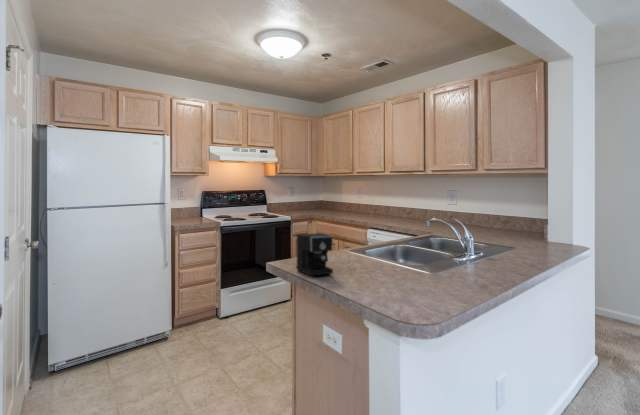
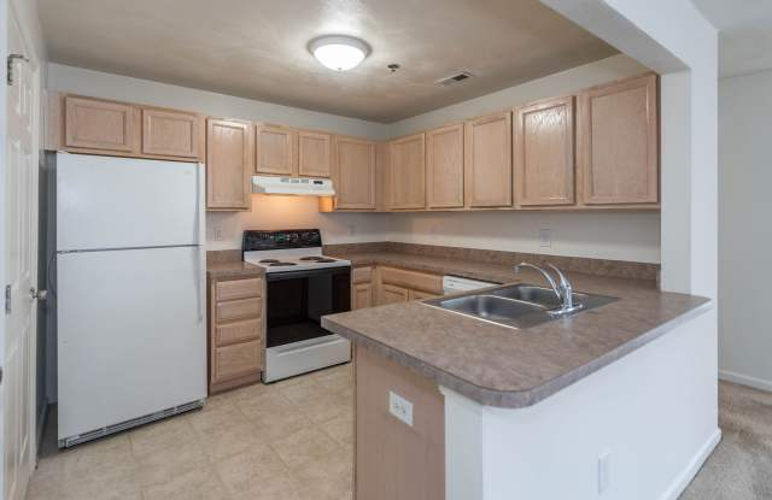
- coffee maker [296,232,351,277]
